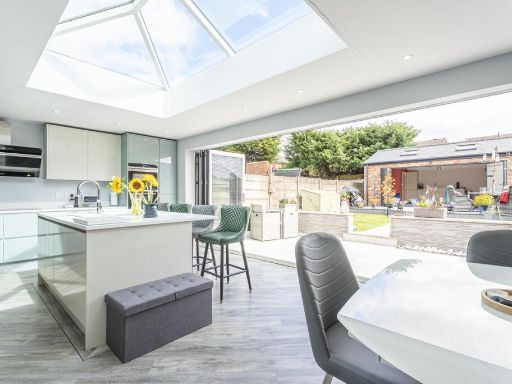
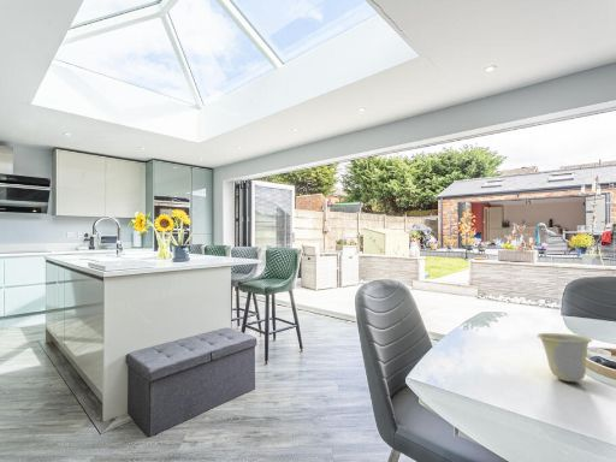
+ cup [535,332,593,383]
